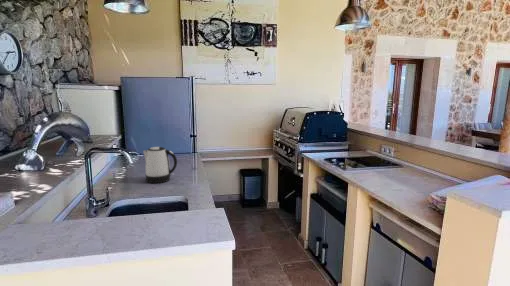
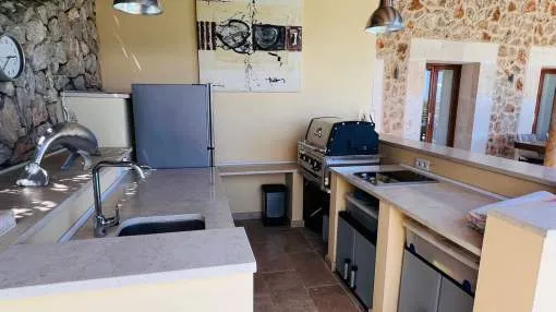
- kettle [142,146,178,184]
